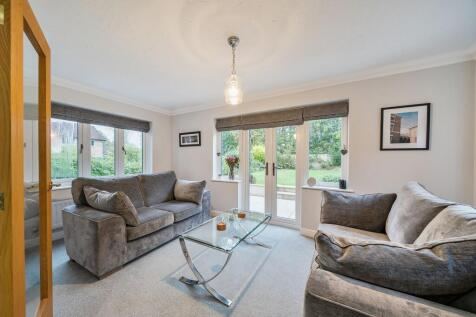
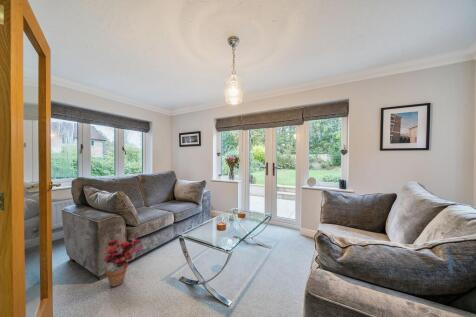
+ potted plant [102,236,143,288]
